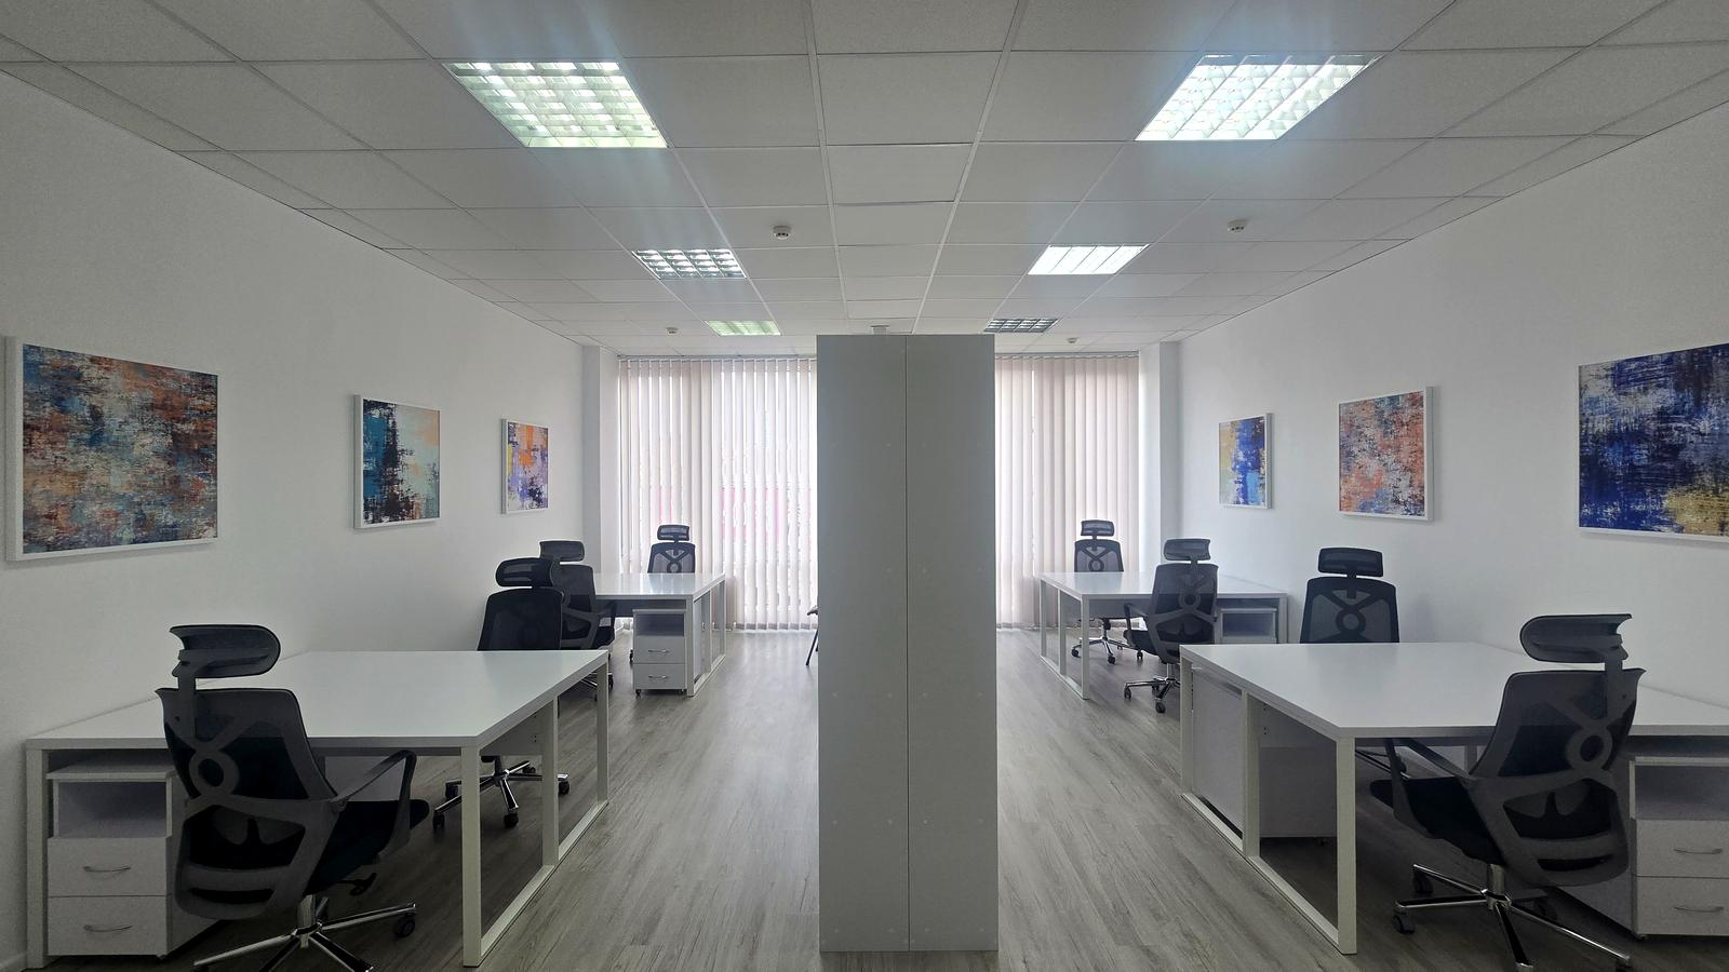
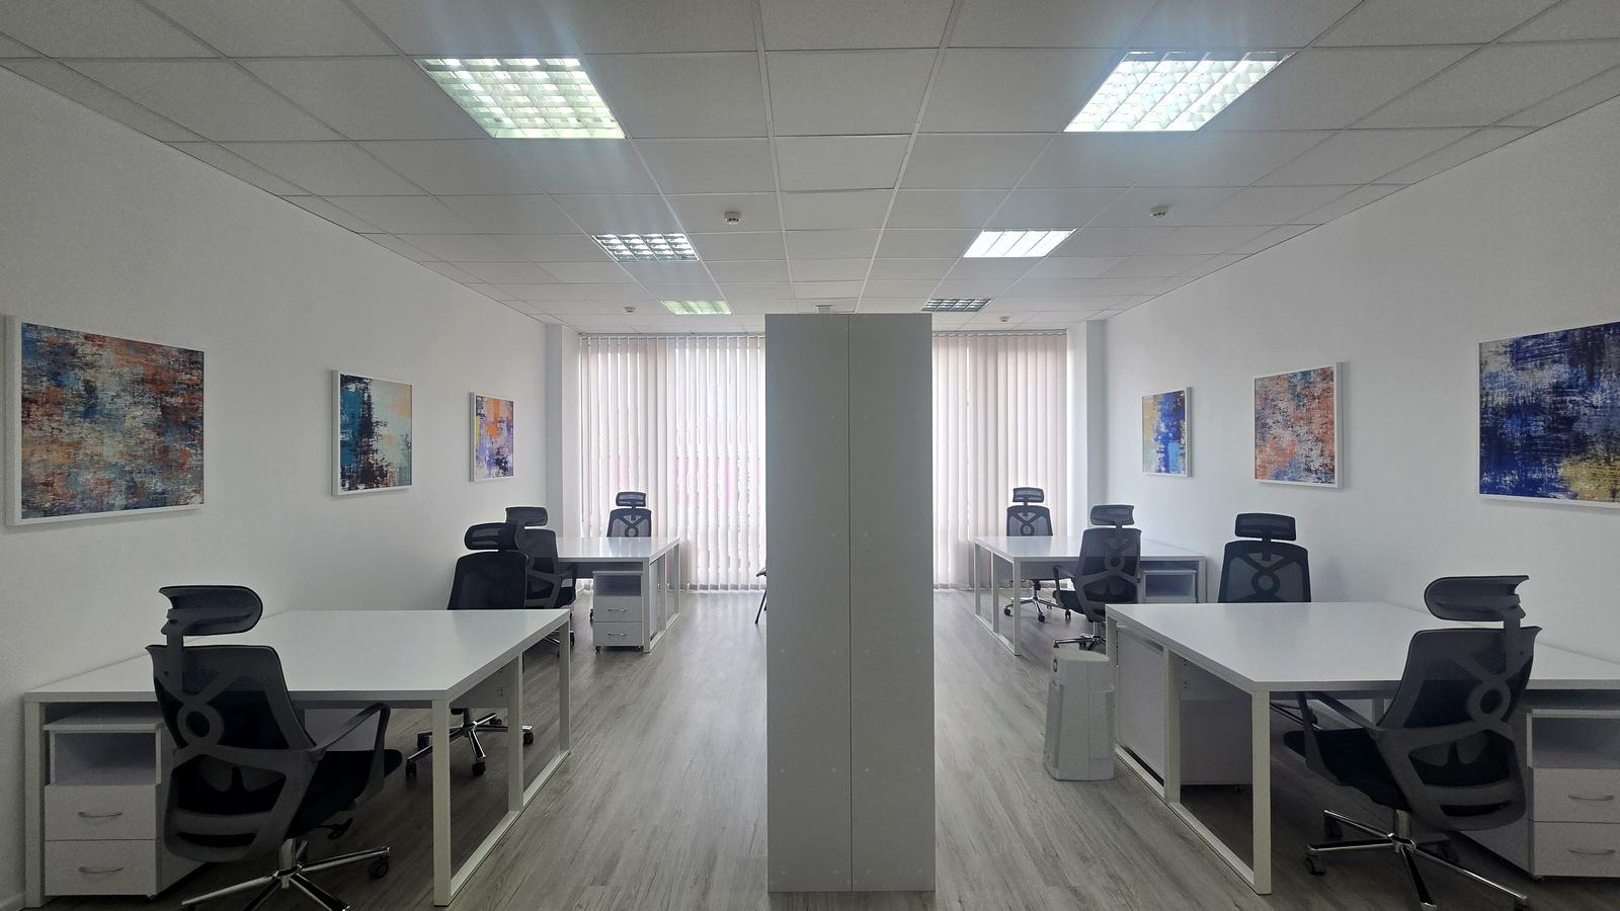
+ air purifier [1041,646,1117,782]
